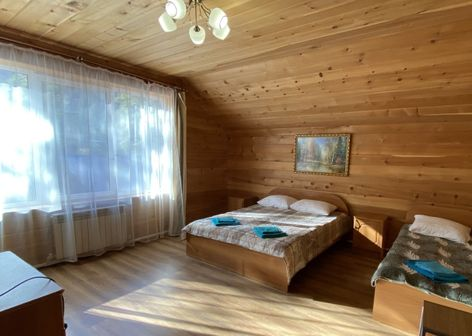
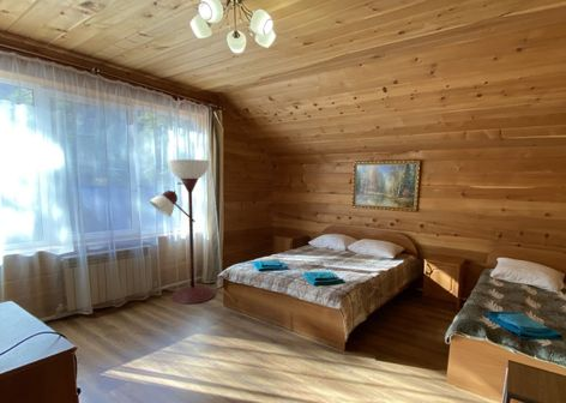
+ floor lamp [149,158,217,305]
